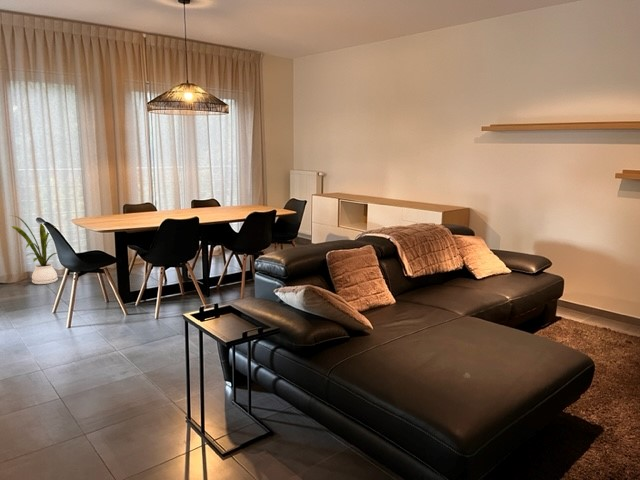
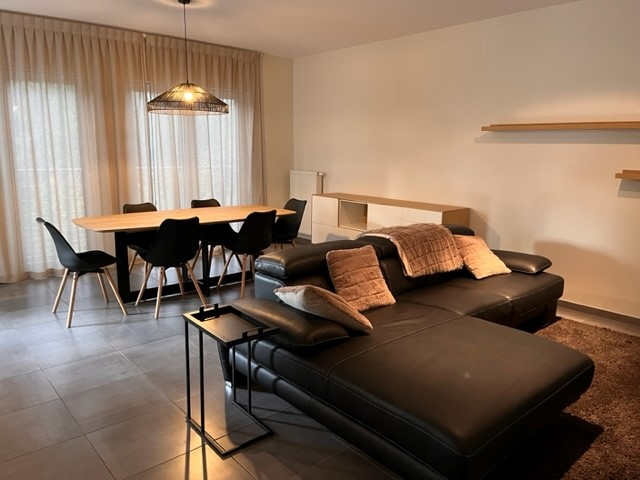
- house plant [9,215,59,285]
